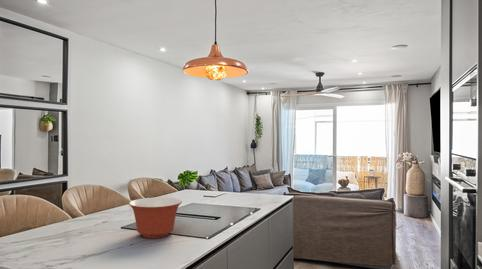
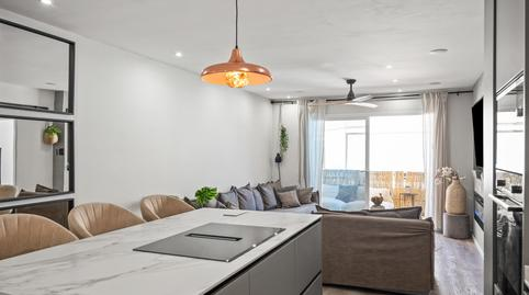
- mixing bowl [128,196,183,239]
